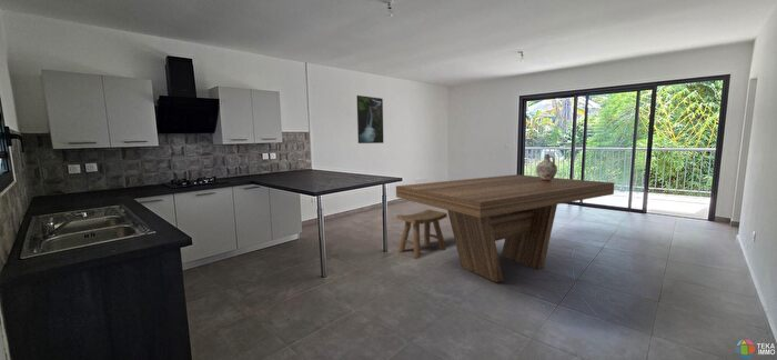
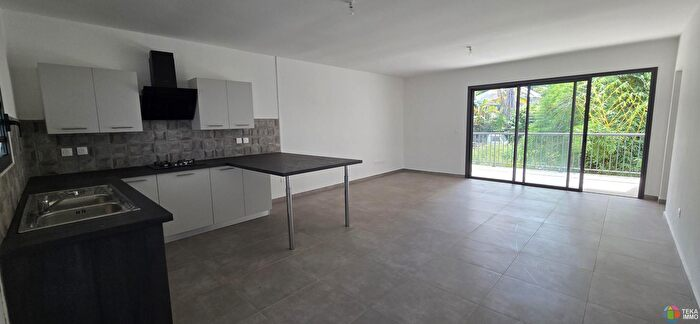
- stool [396,208,448,259]
- dining table [395,173,615,283]
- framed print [356,94,384,144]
- ceramic jug [535,153,558,182]
